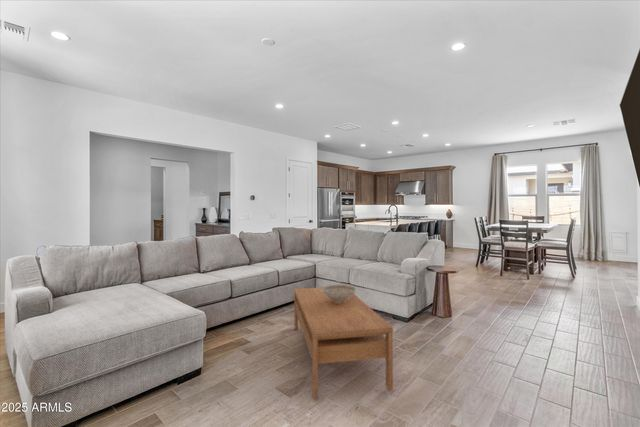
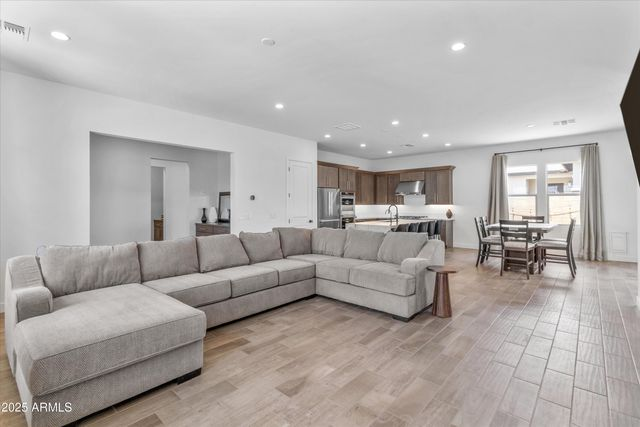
- coffee table [293,286,394,400]
- decorative bowl [323,284,356,303]
